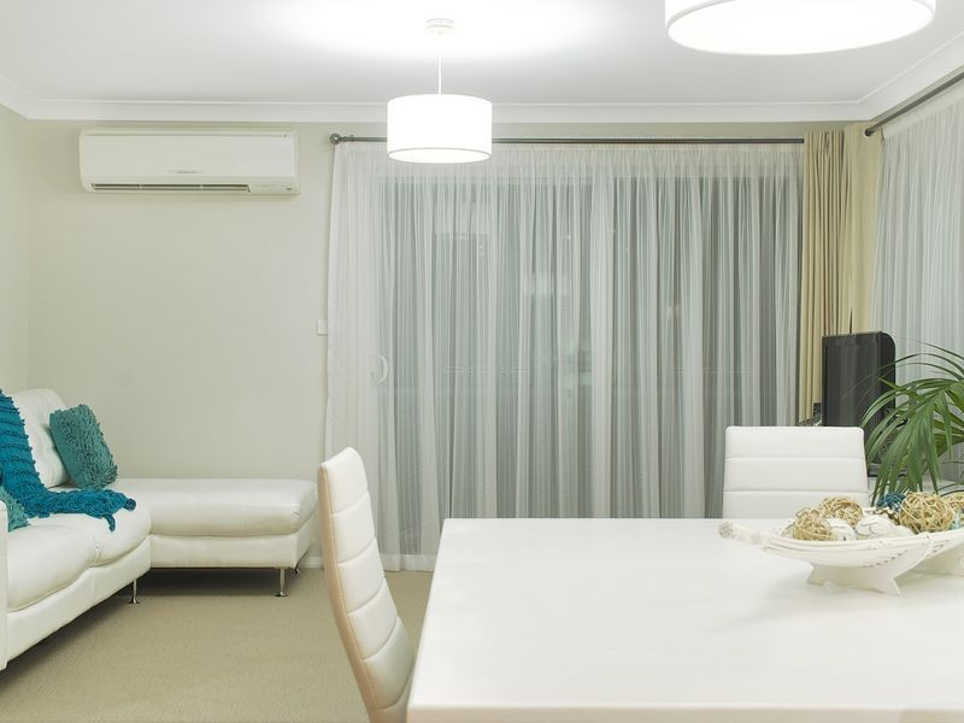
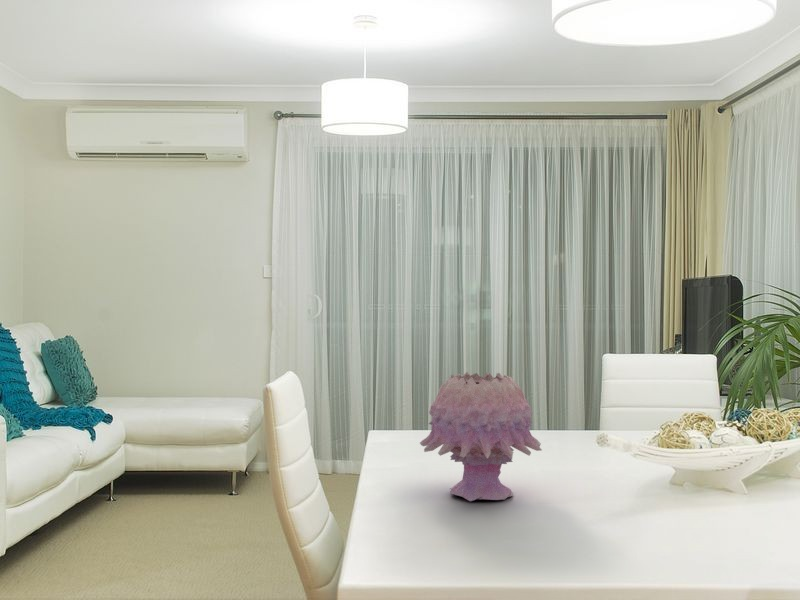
+ decorative vase [419,371,543,502]
